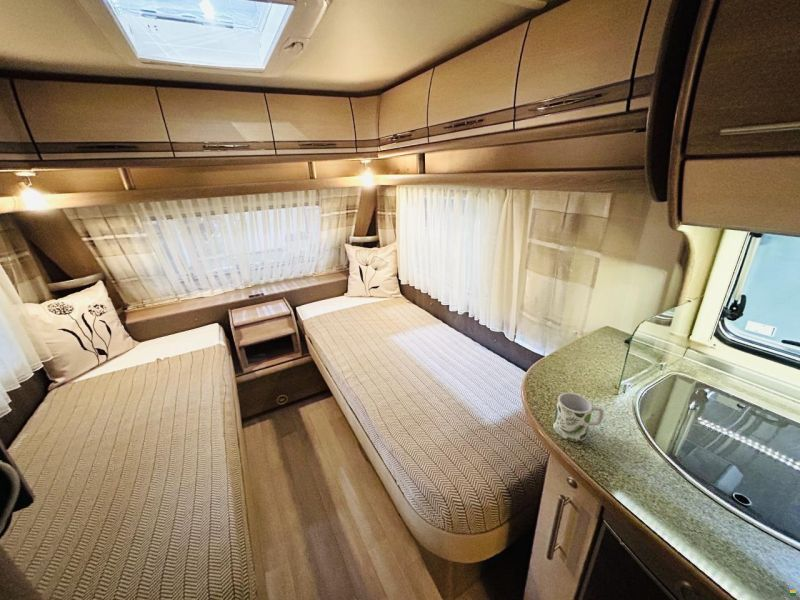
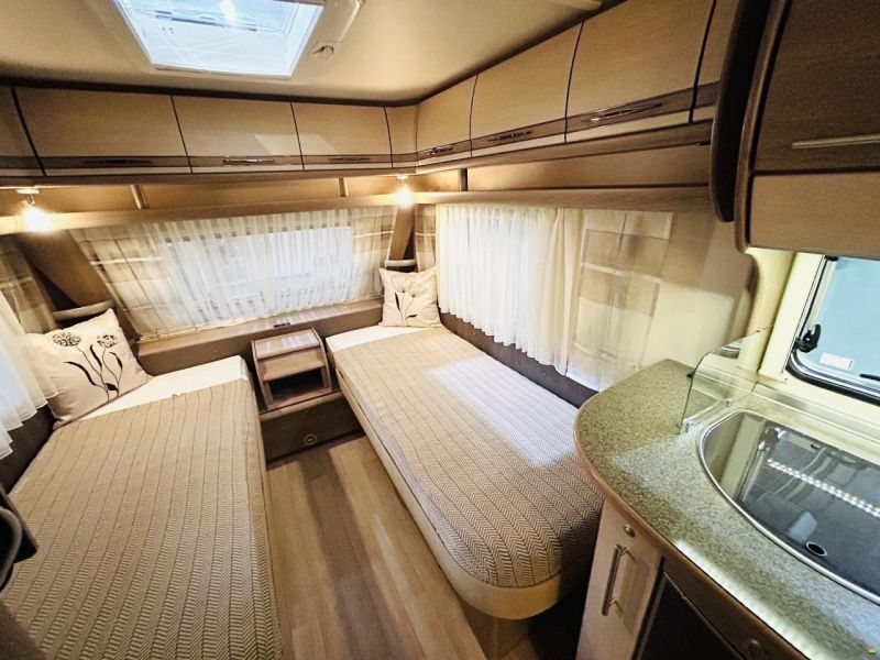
- mug [552,392,605,442]
